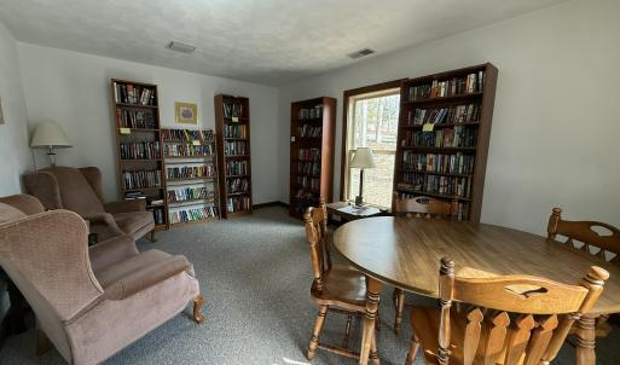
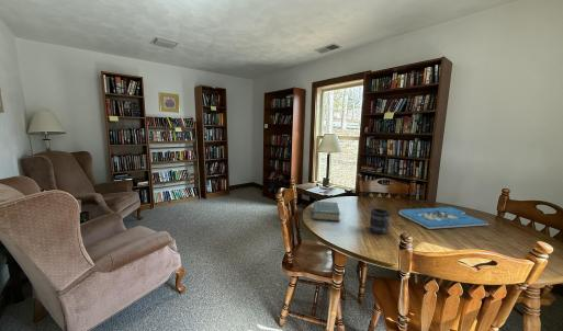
+ hardback book [312,201,341,222]
+ mug [369,207,391,236]
+ board game [398,206,489,230]
